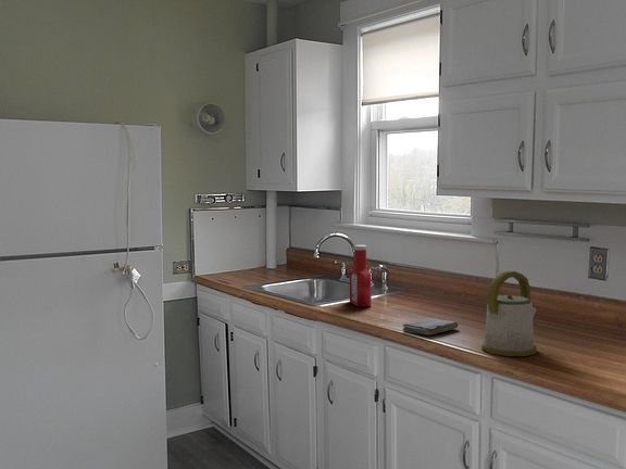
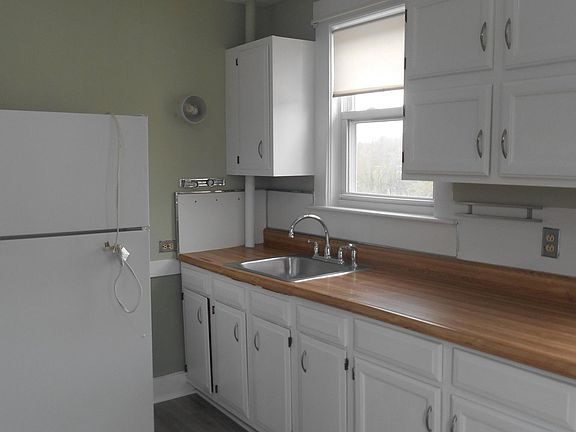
- washcloth [402,317,459,337]
- kettle [480,269,538,357]
- soap bottle [349,244,373,308]
